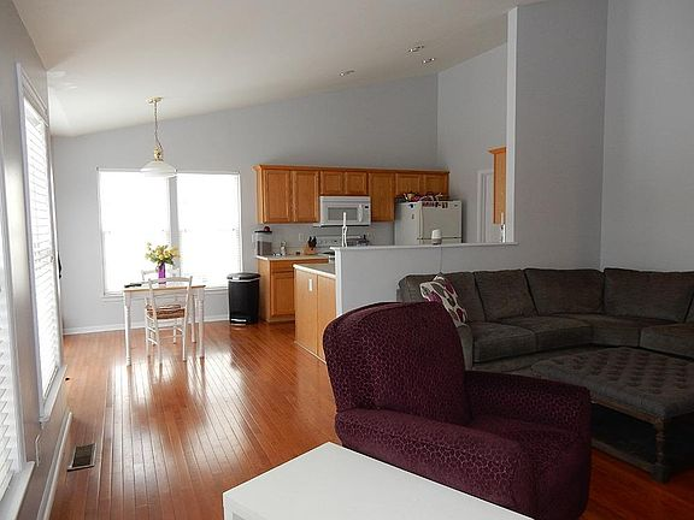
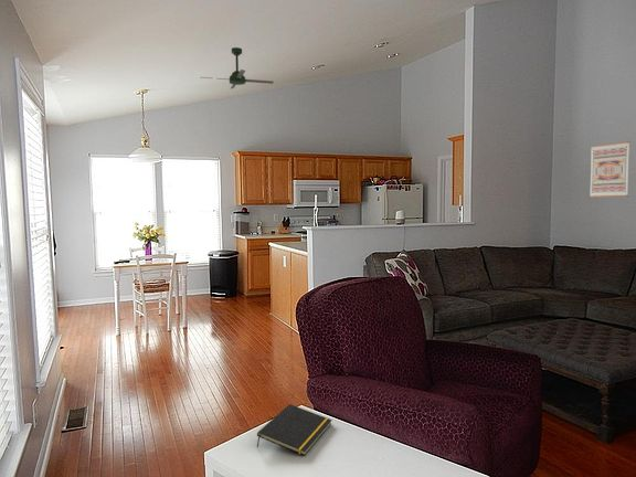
+ notepad [256,403,333,457]
+ ceiling fan [201,46,275,89]
+ wall art [589,140,632,199]
